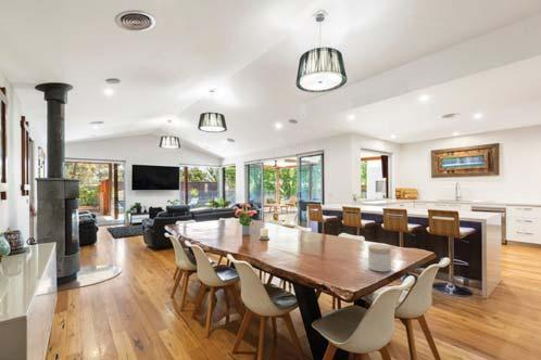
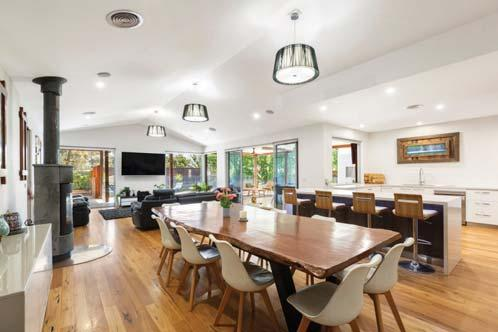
- jar [367,243,392,273]
